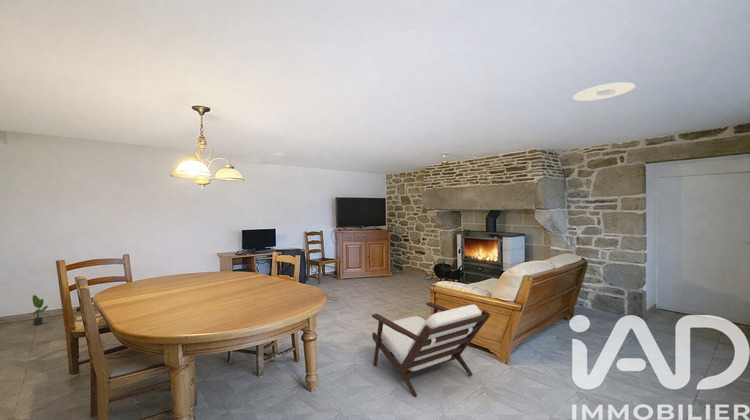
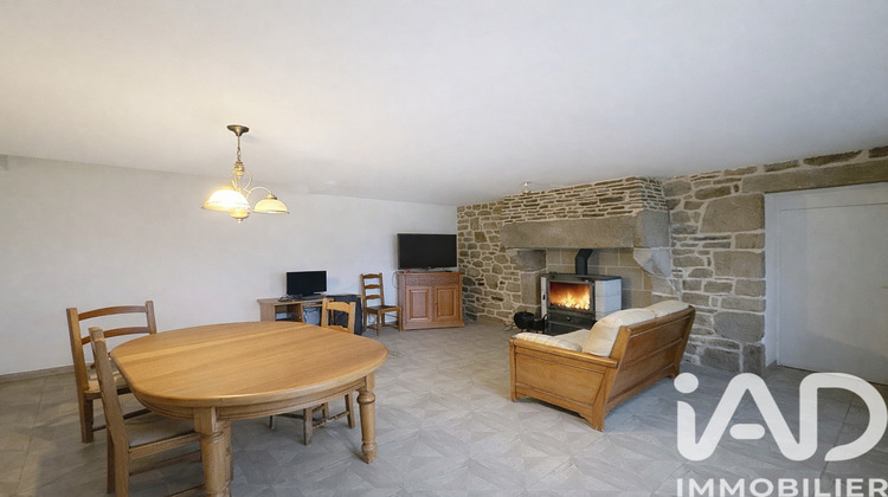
- recessed light [572,81,636,102]
- potted plant [28,294,51,326]
- armchair [371,301,491,398]
